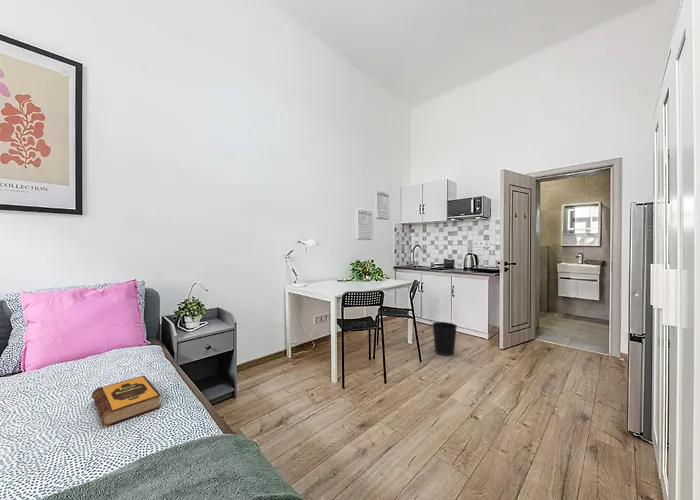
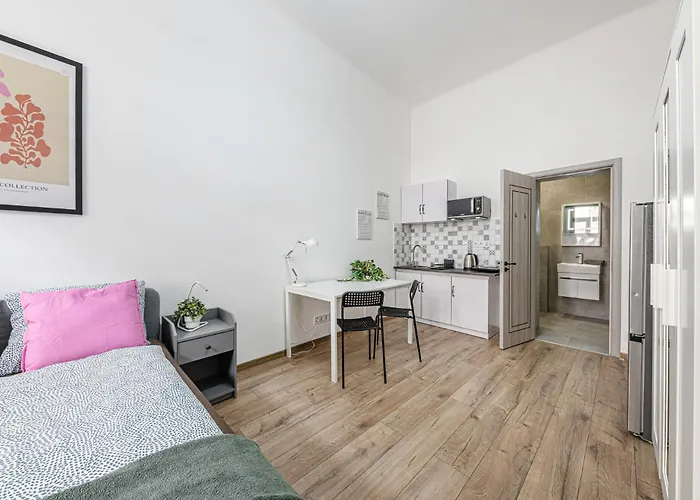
- wastebasket [431,321,458,357]
- hardback book [91,375,162,427]
